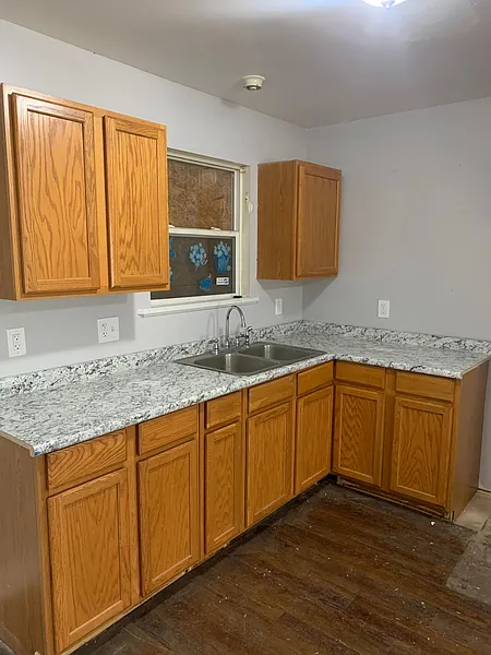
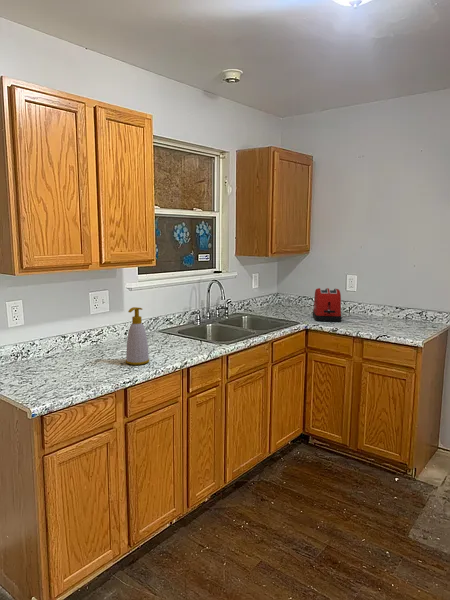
+ soap bottle [125,306,150,366]
+ toaster [312,287,342,323]
